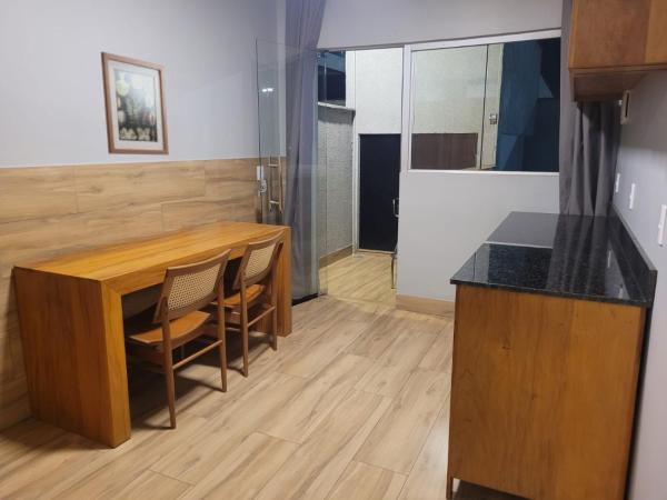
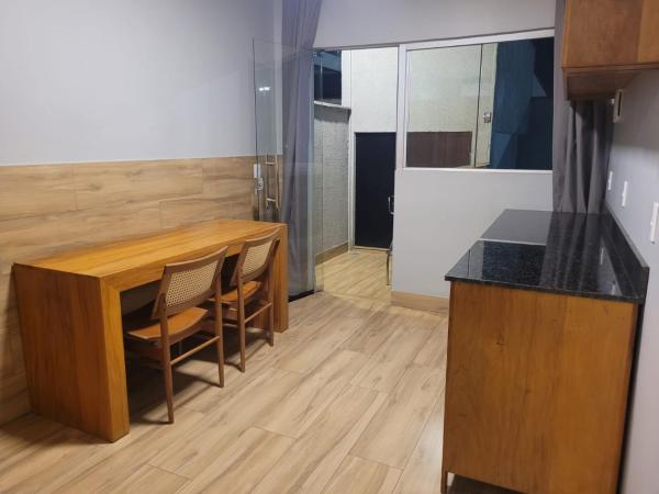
- wall art [100,51,170,156]
